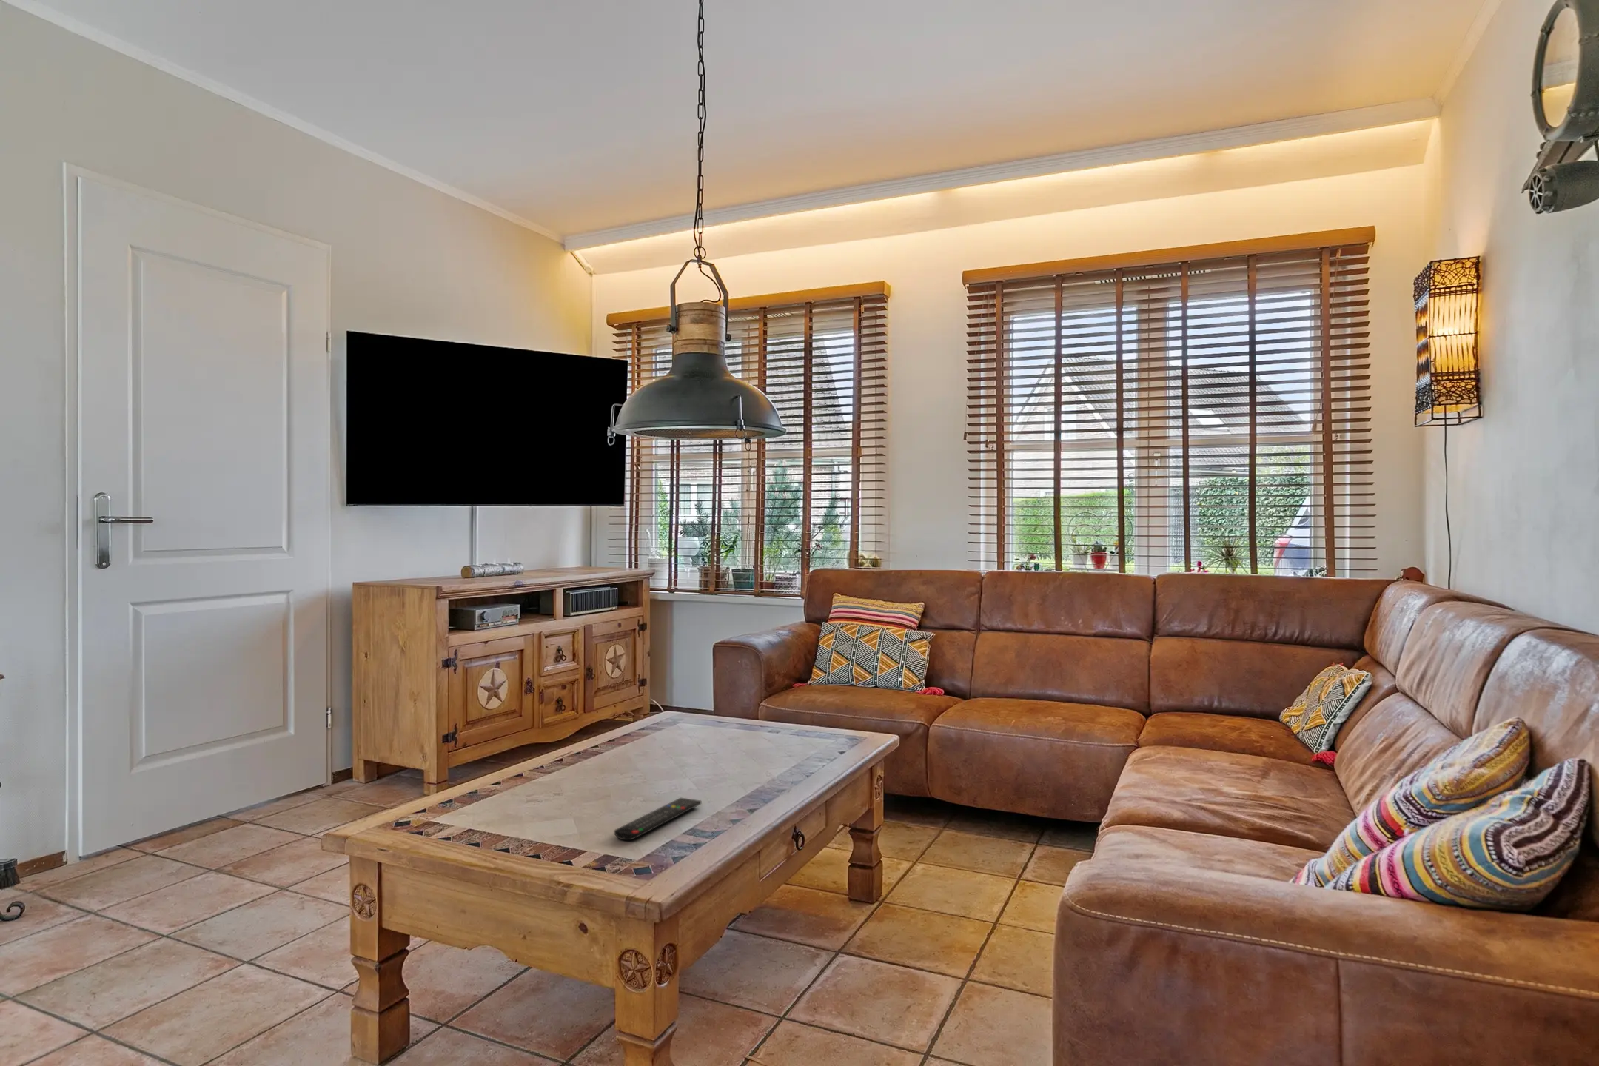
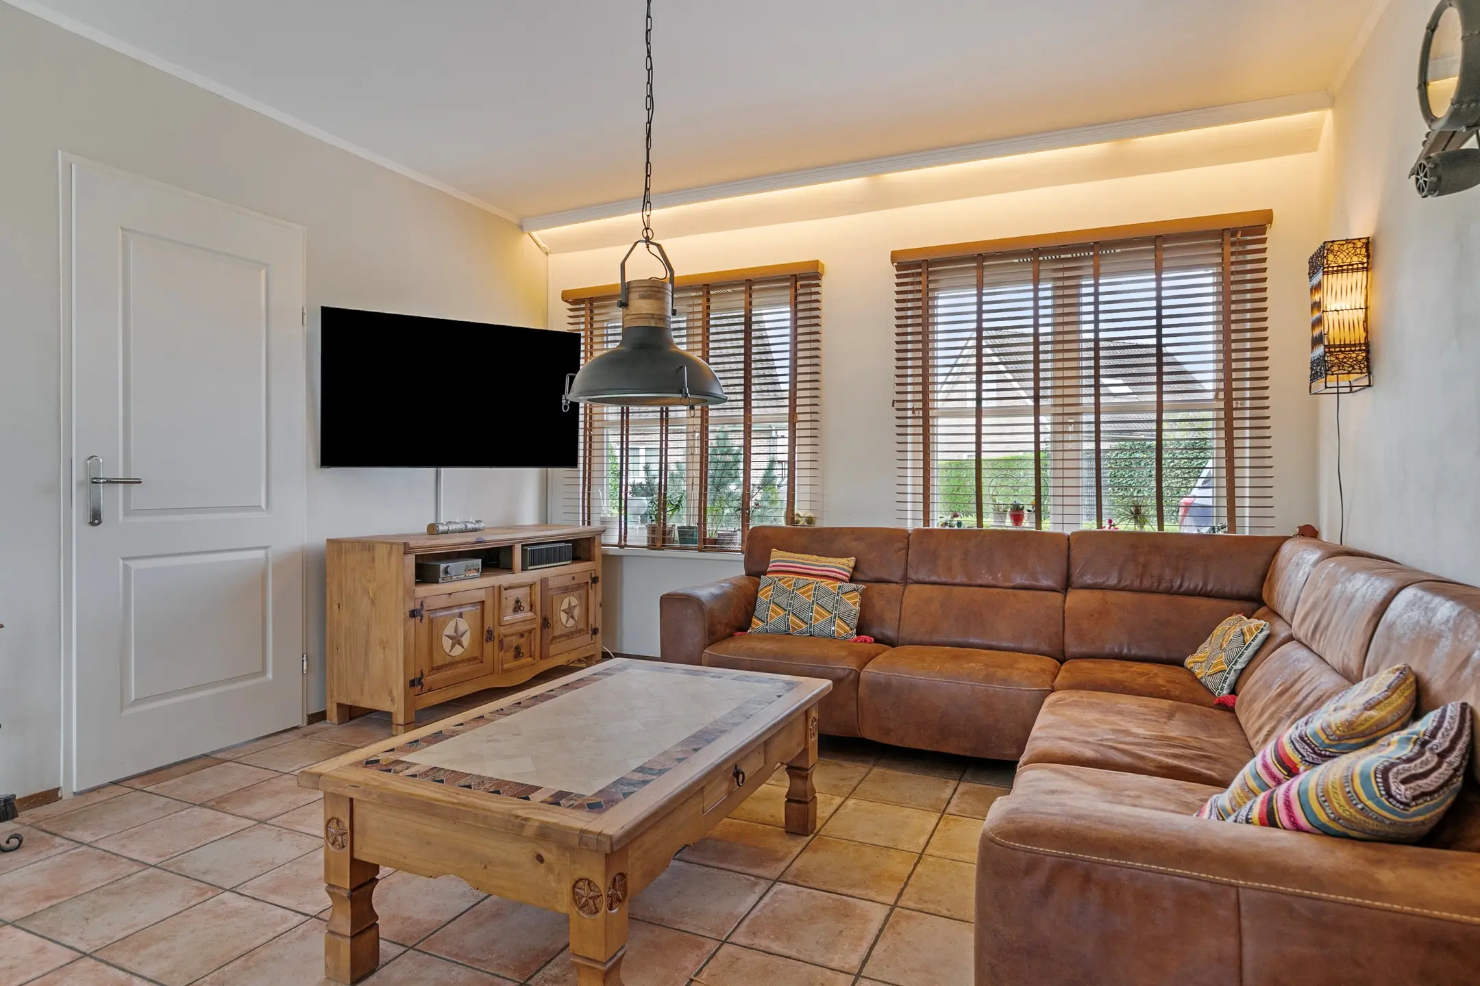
- remote control [614,797,702,841]
